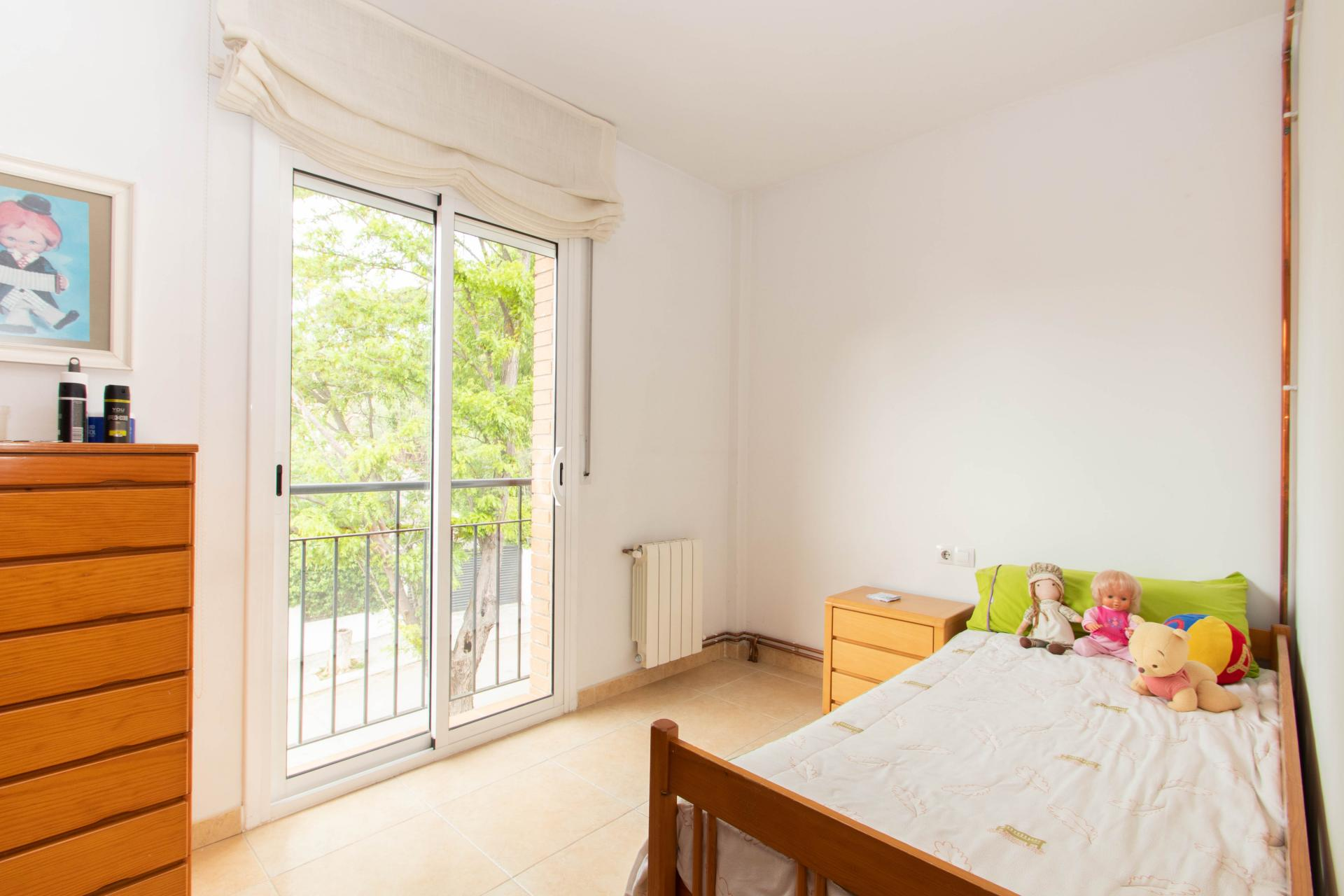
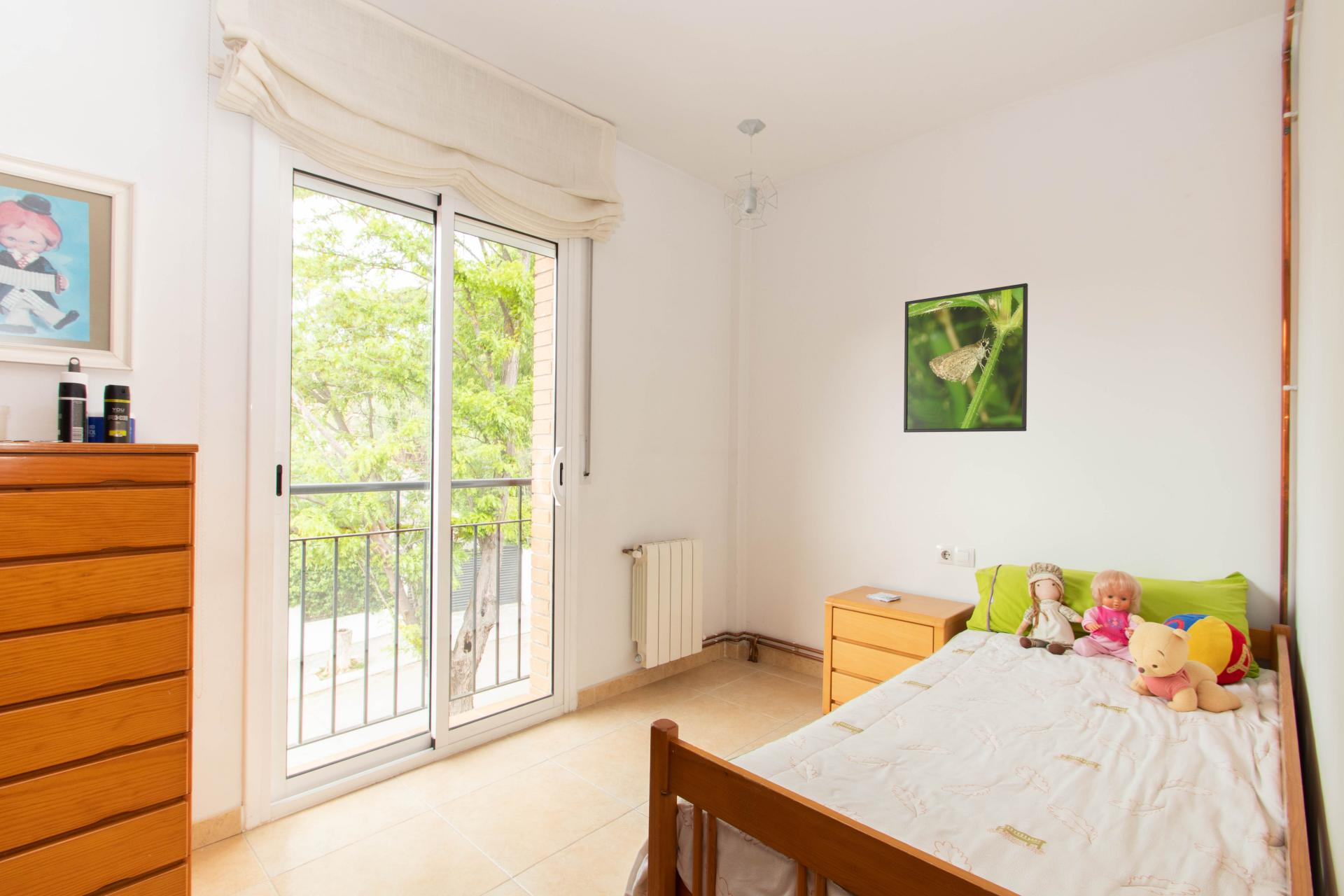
+ pendant light [723,118,778,231]
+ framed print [903,283,1028,433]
